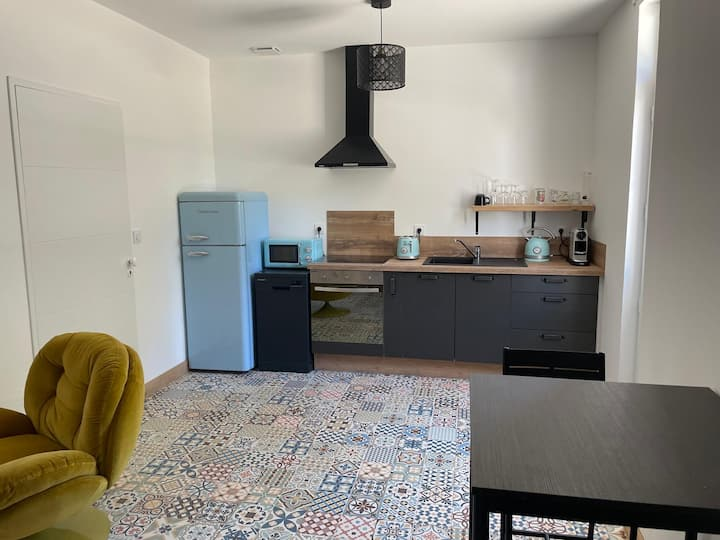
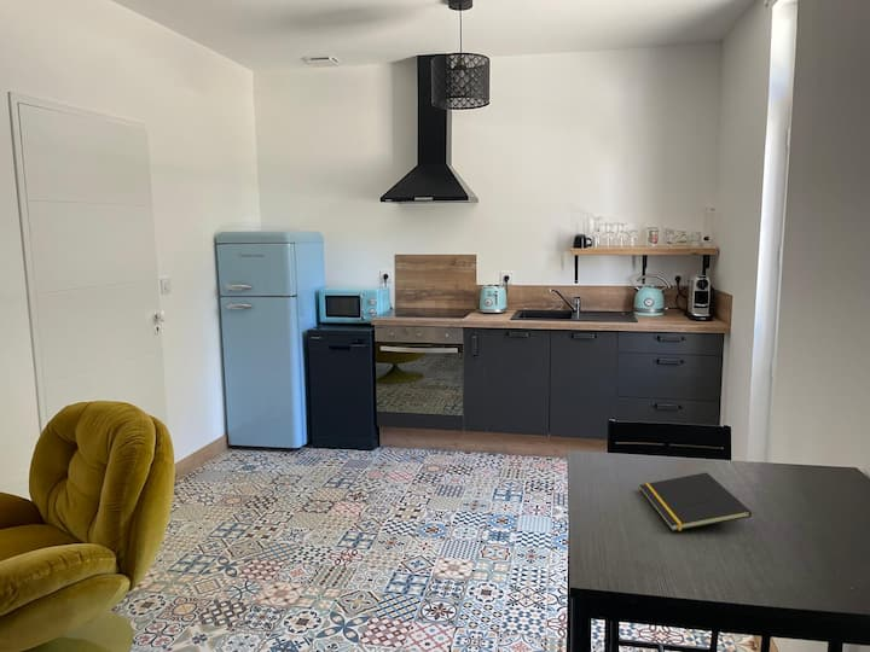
+ notepad [639,471,753,532]
